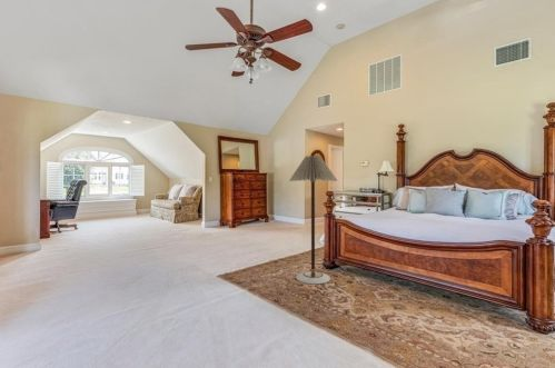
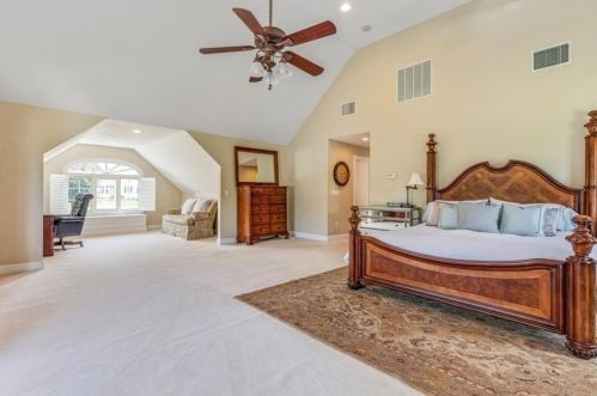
- floor lamp [288,155,339,285]
